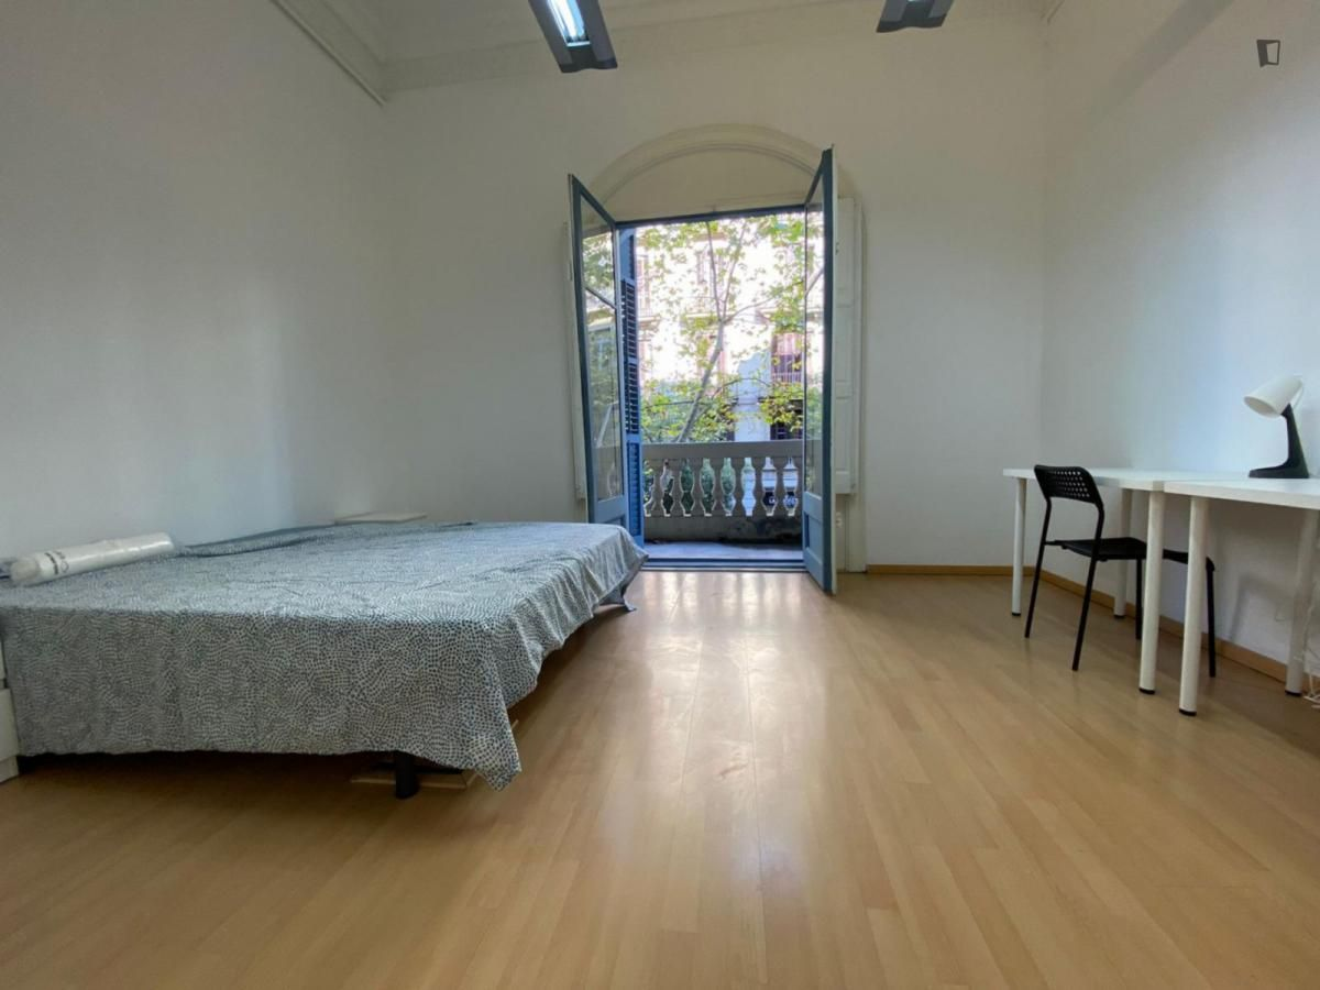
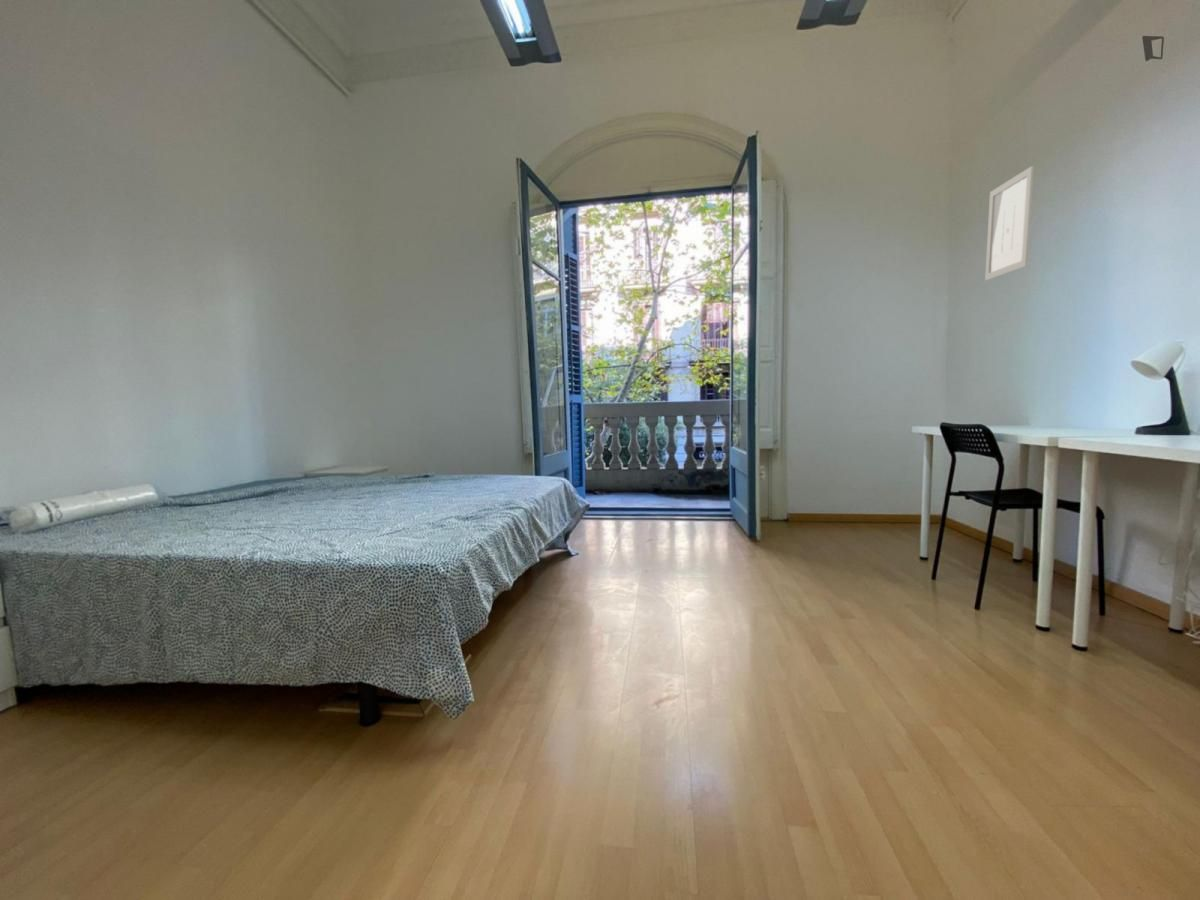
+ wall art [984,165,1035,282]
